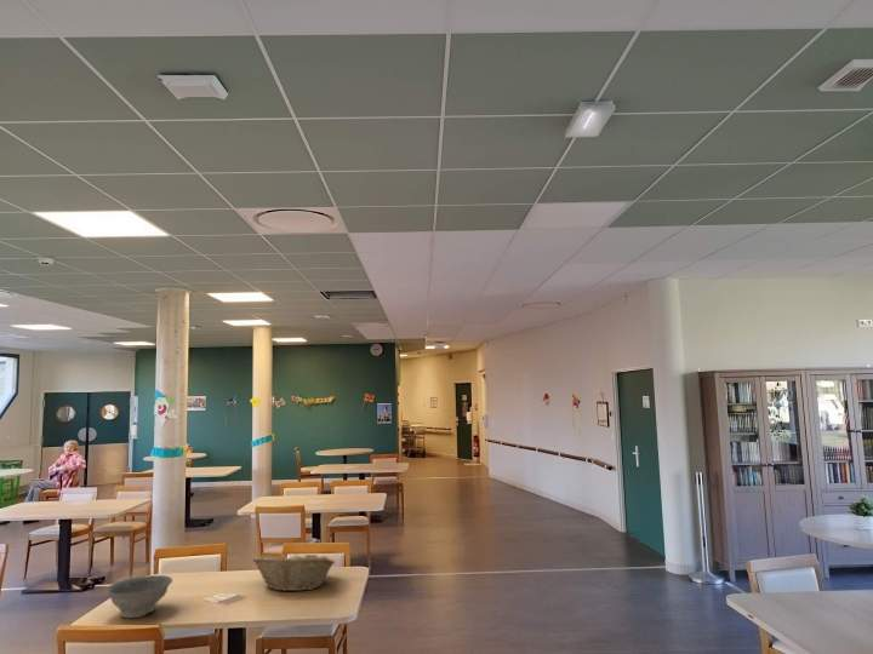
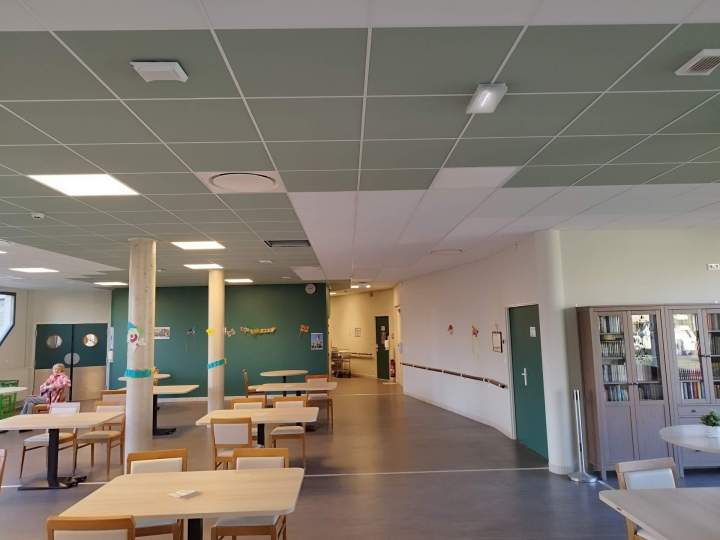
- fruit basket [251,552,336,592]
- bowl [104,574,173,619]
